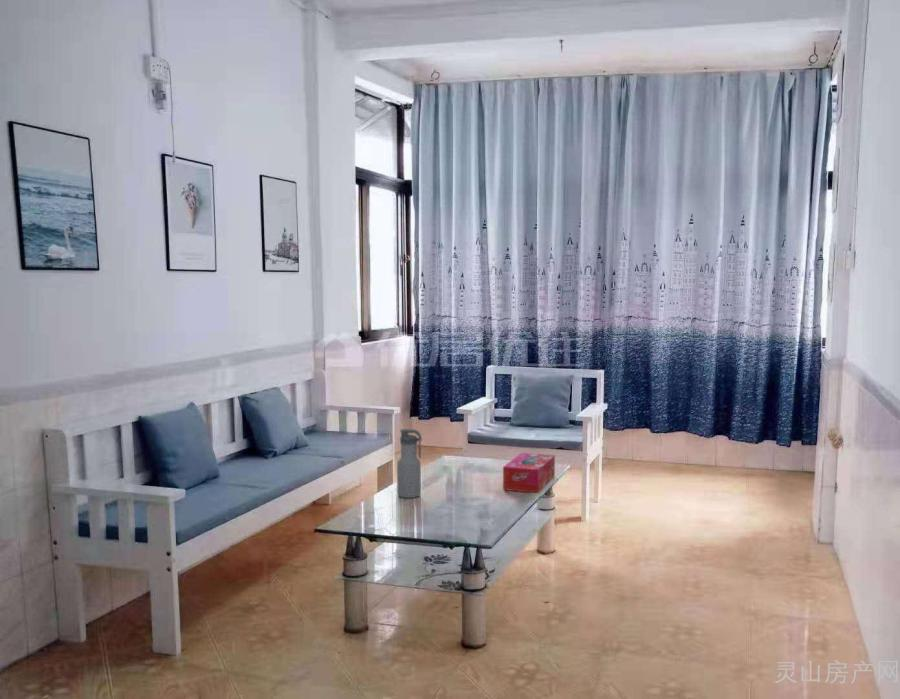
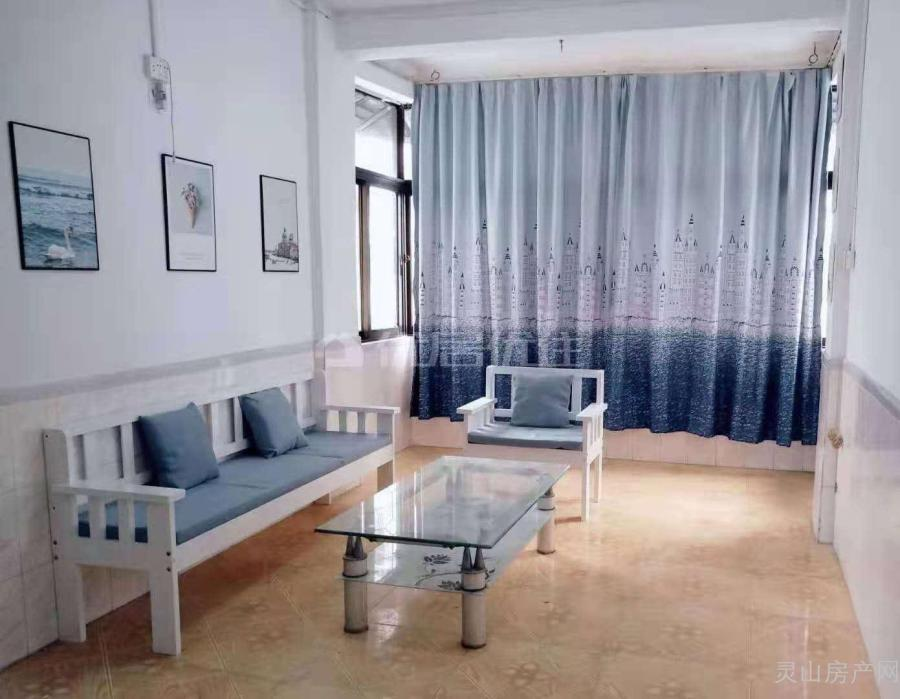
- water bottle [396,428,423,499]
- tissue box [502,452,556,494]
